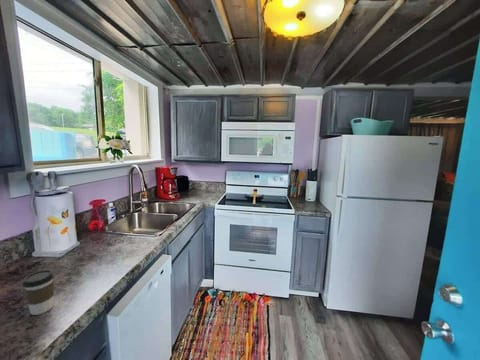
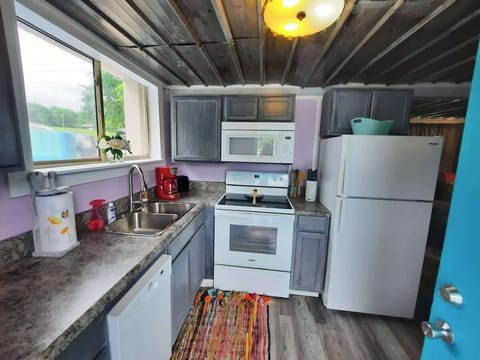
- coffee cup [21,269,55,316]
